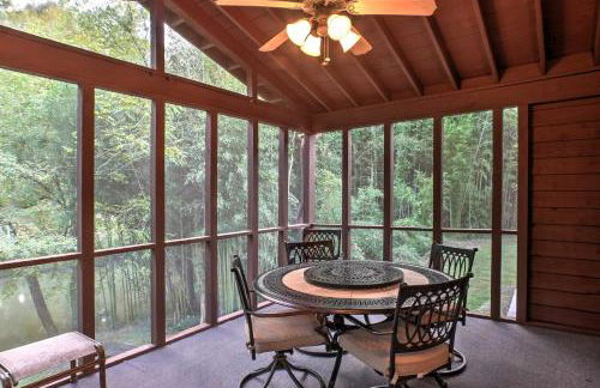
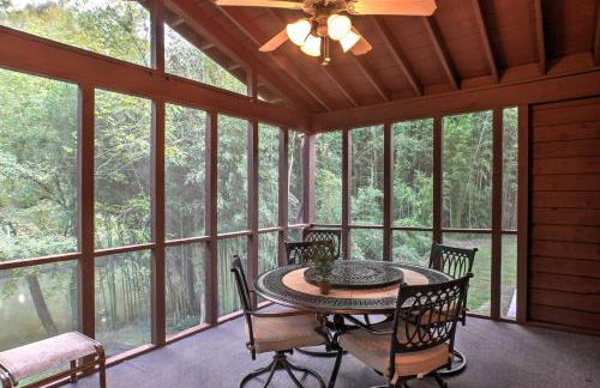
+ potted plant [295,238,338,296]
